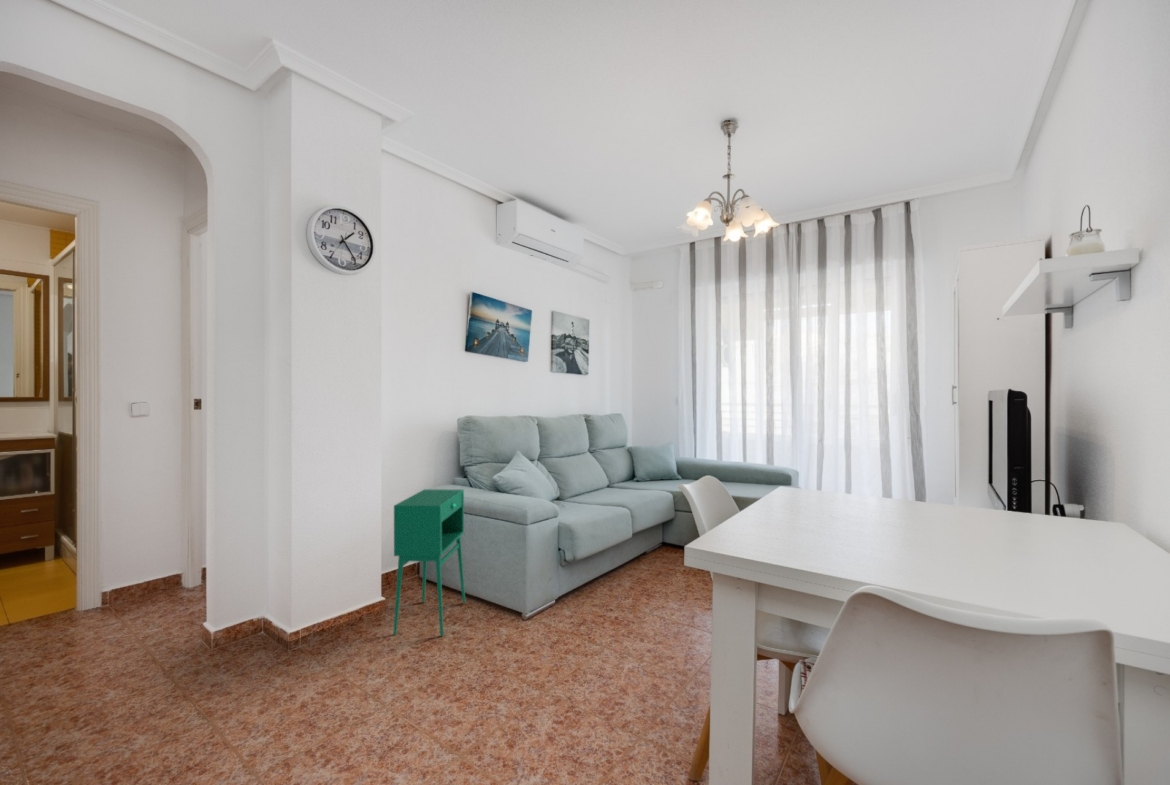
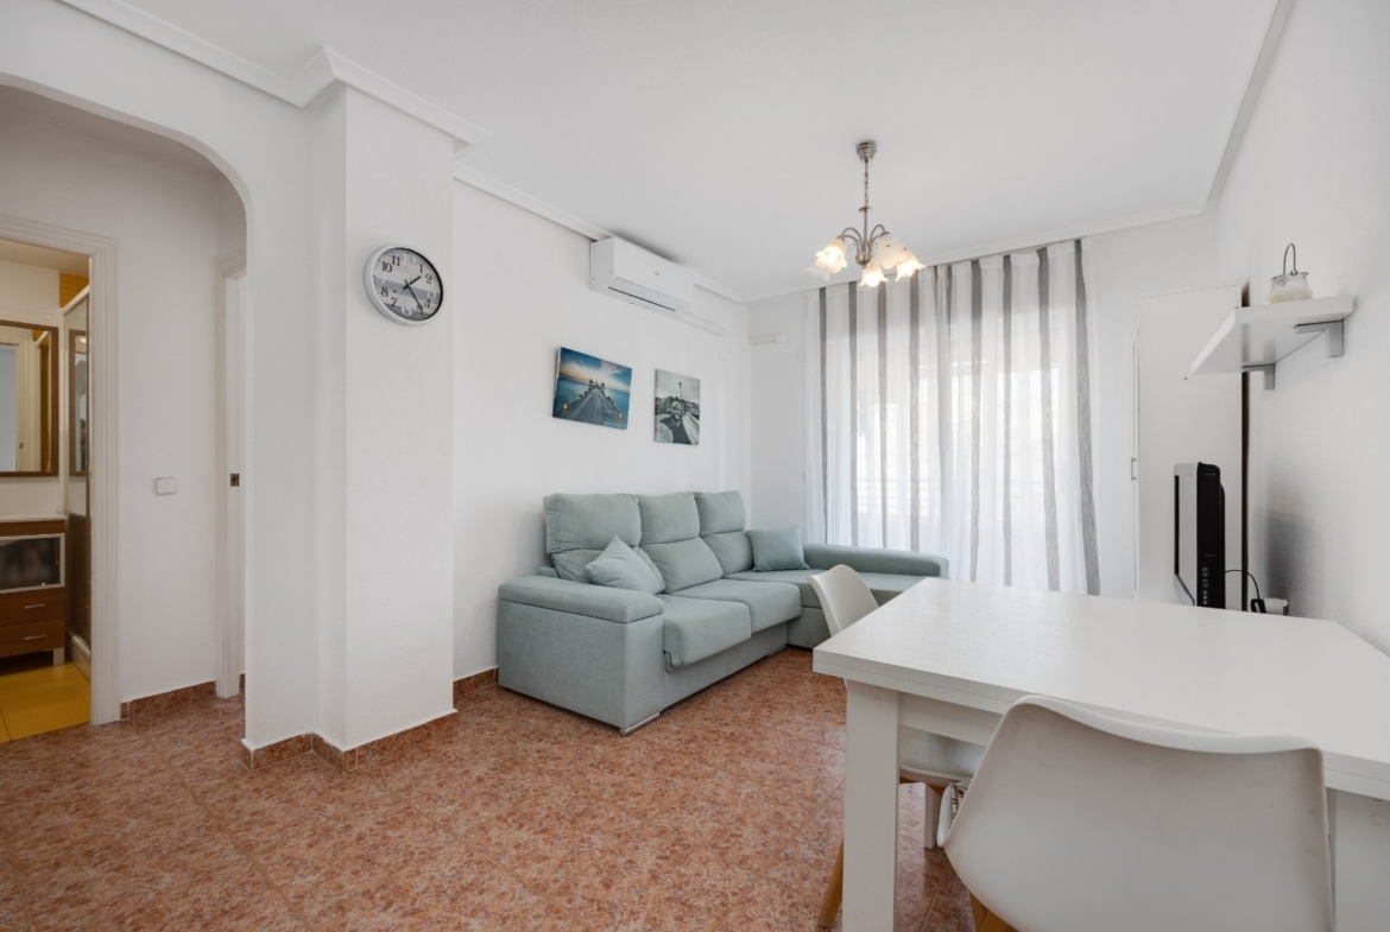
- storage cabinet [392,488,466,637]
